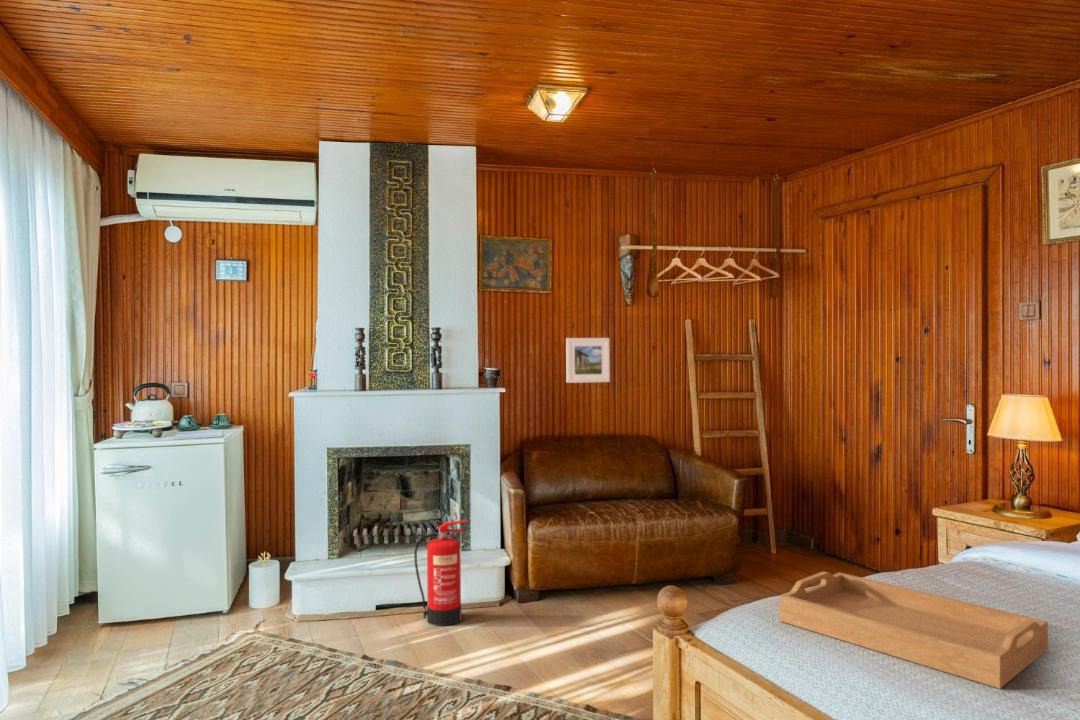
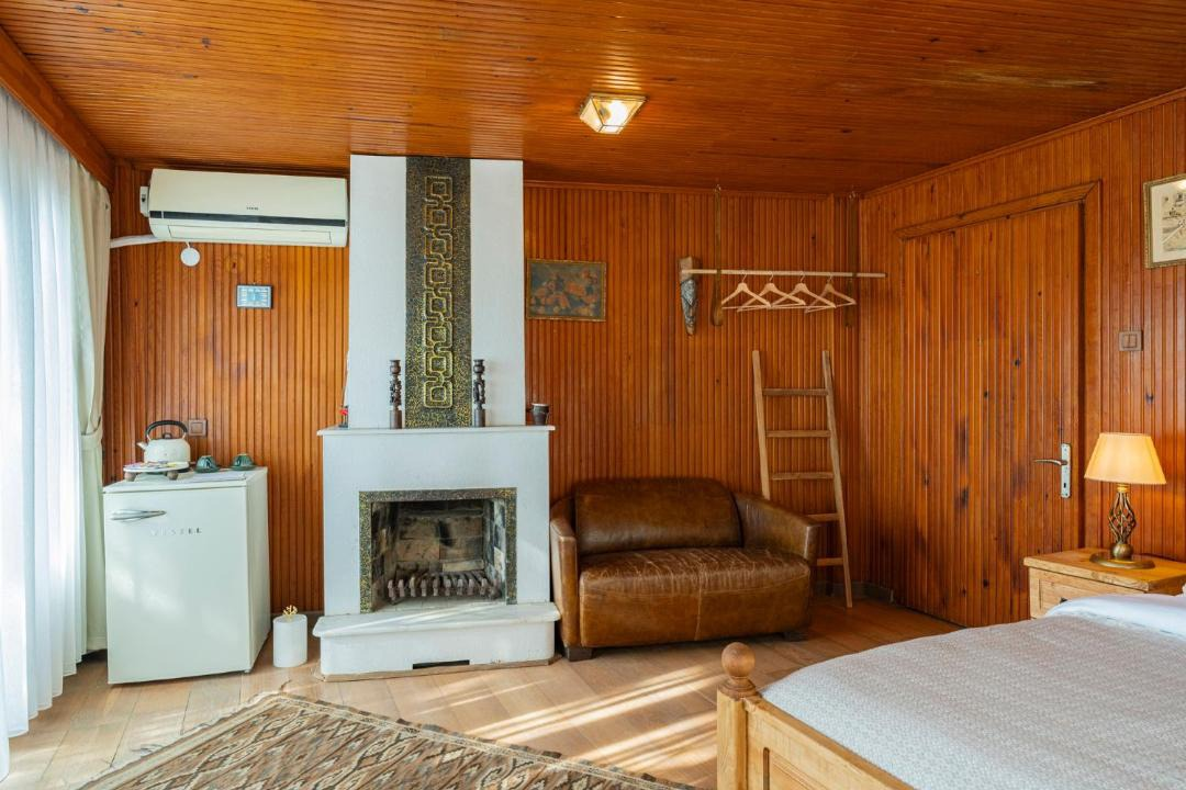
- serving tray [779,570,1049,690]
- fire extinguisher [413,519,469,627]
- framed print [565,337,611,384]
